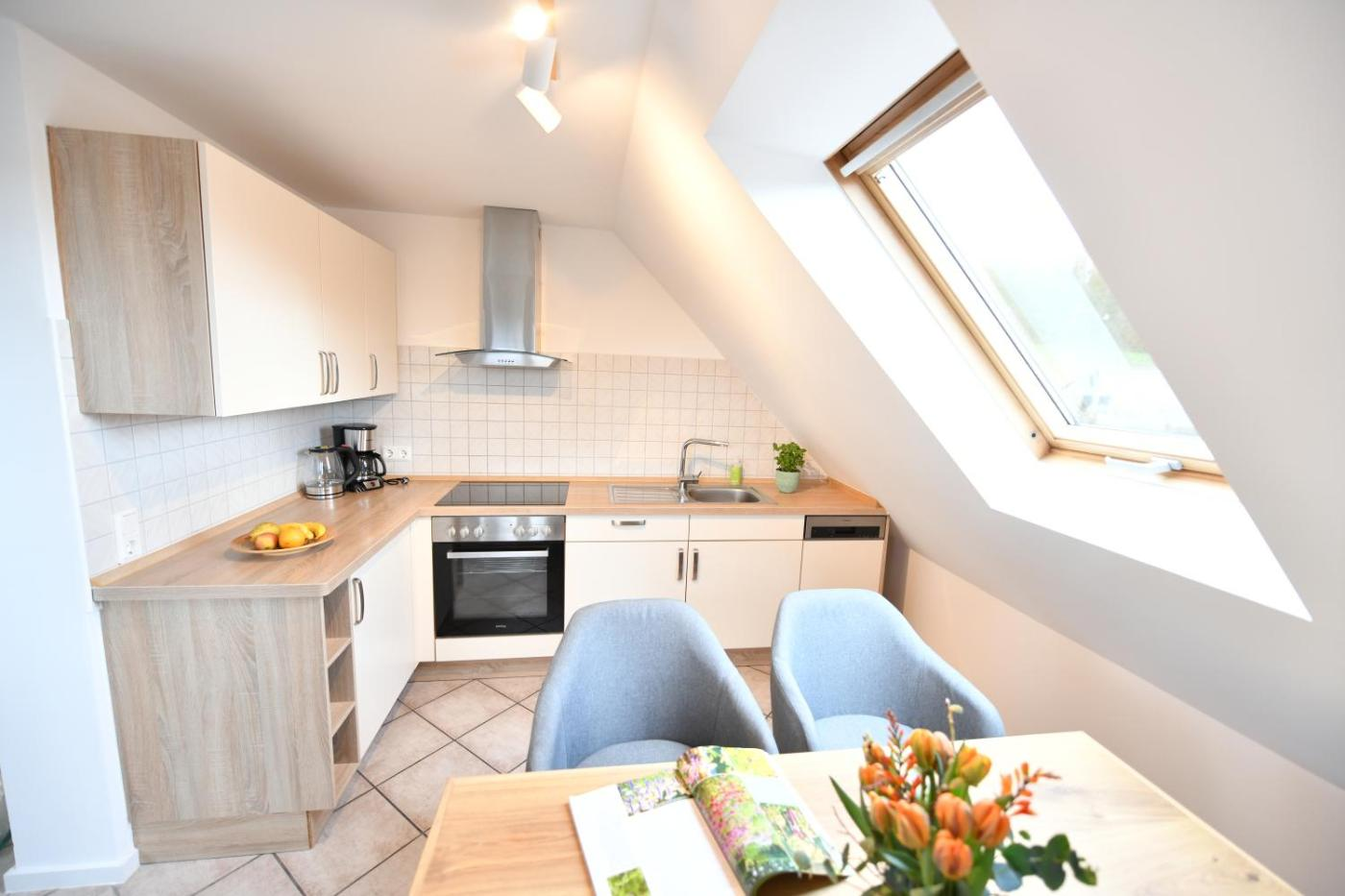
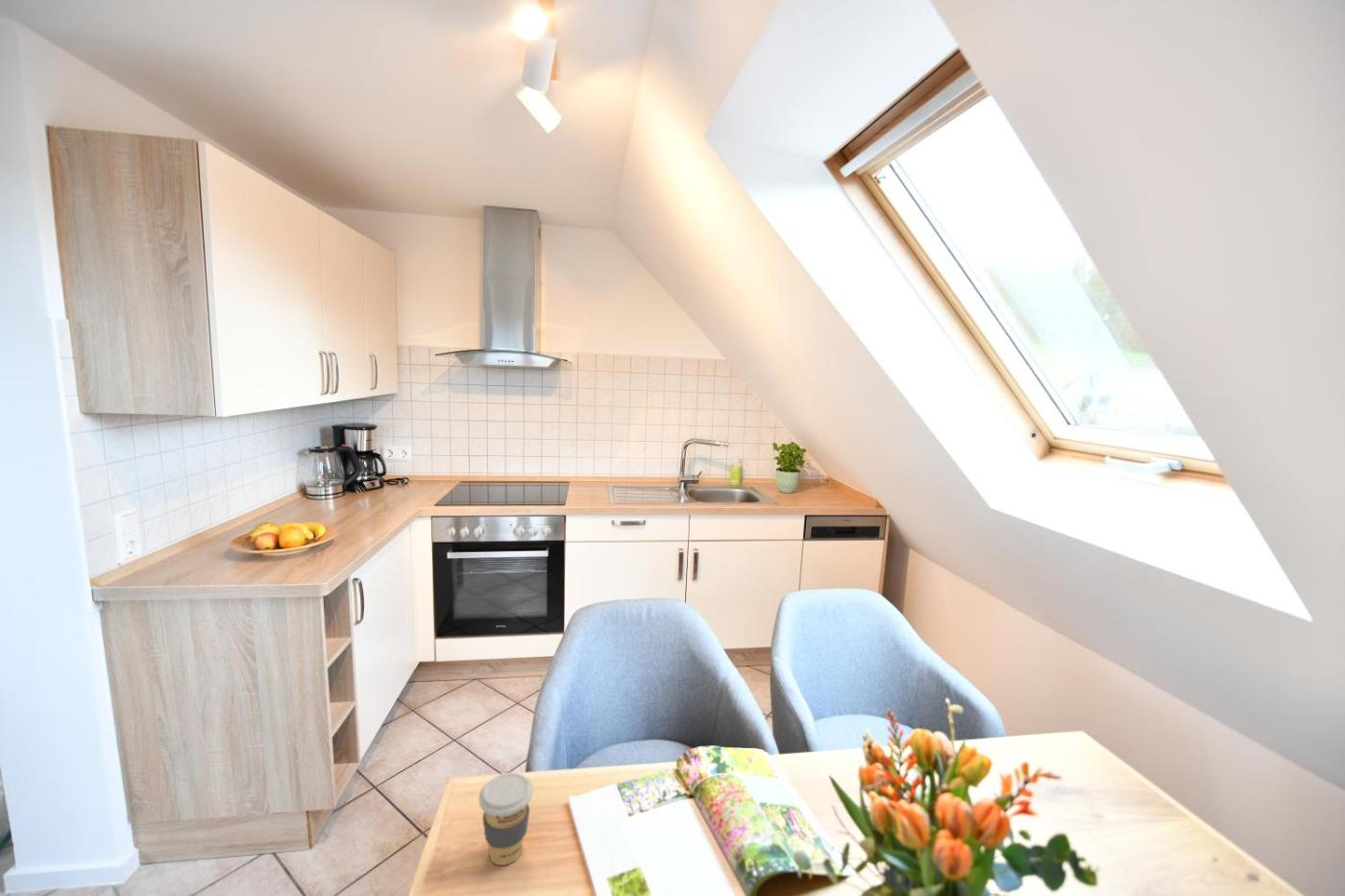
+ coffee cup [477,772,534,866]
